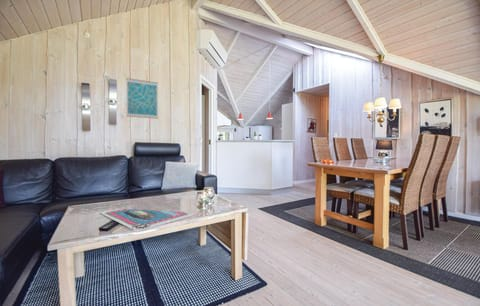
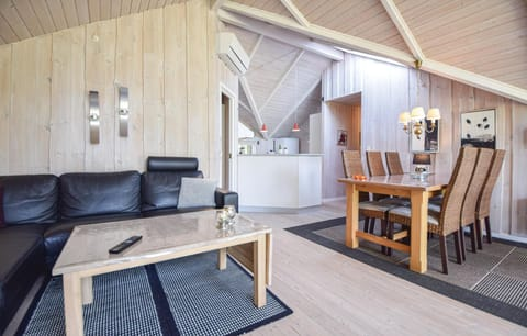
- postcard [100,208,195,232]
- wall art [125,77,159,120]
